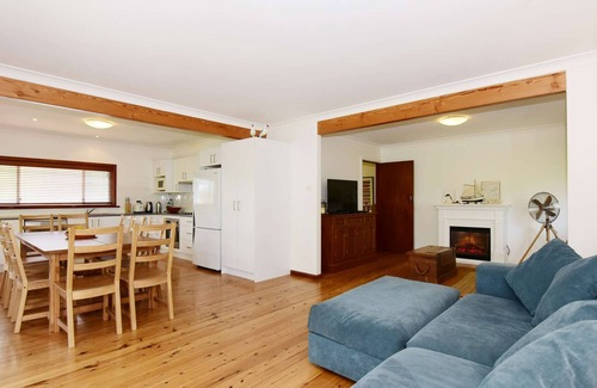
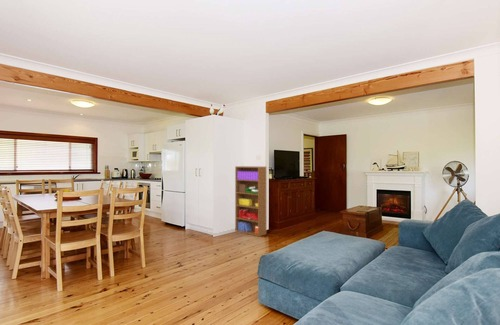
+ bookshelf [234,165,267,237]
